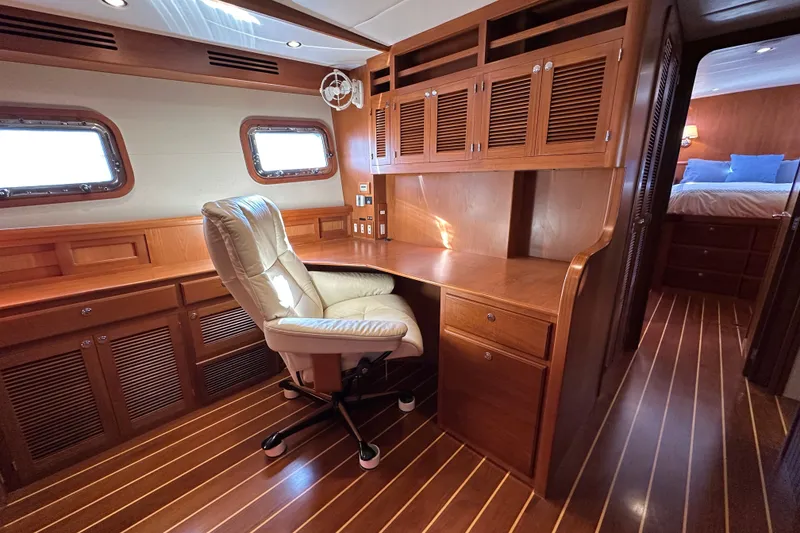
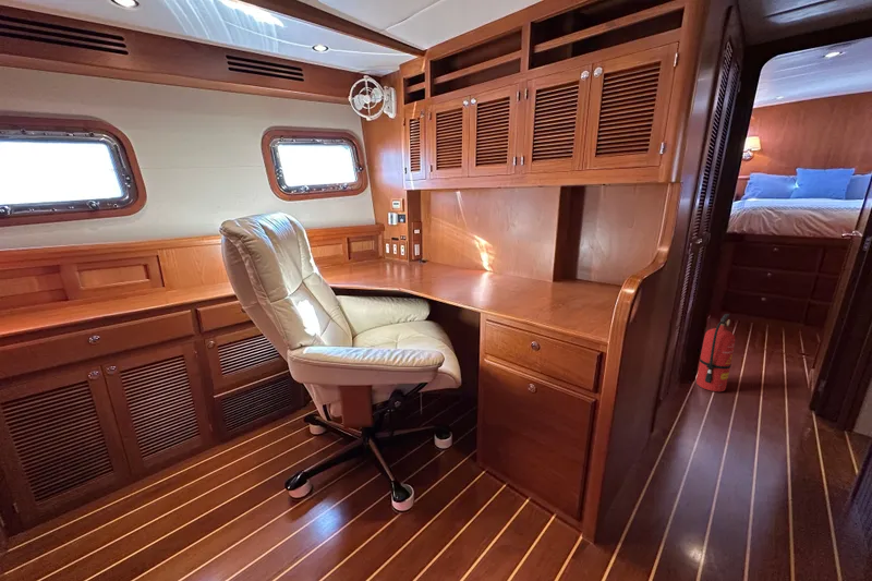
+ fire extinguisher [695,313,736,392]
